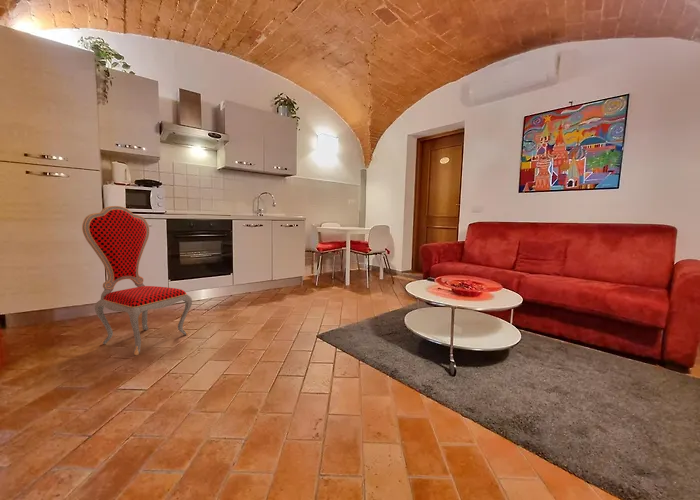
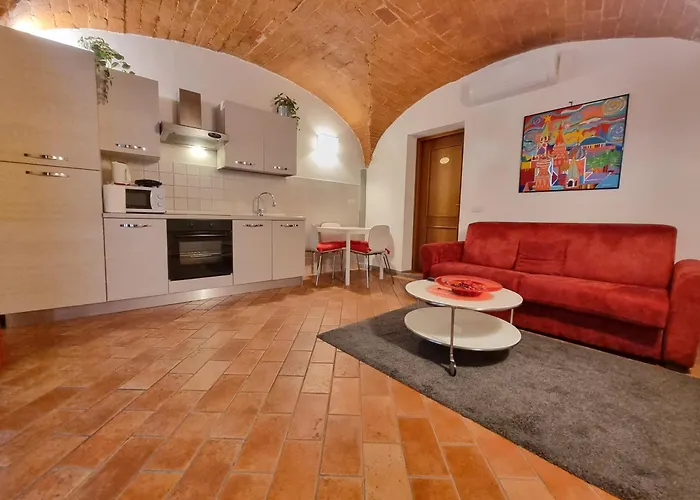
- dining chair [81,205,193,356]
